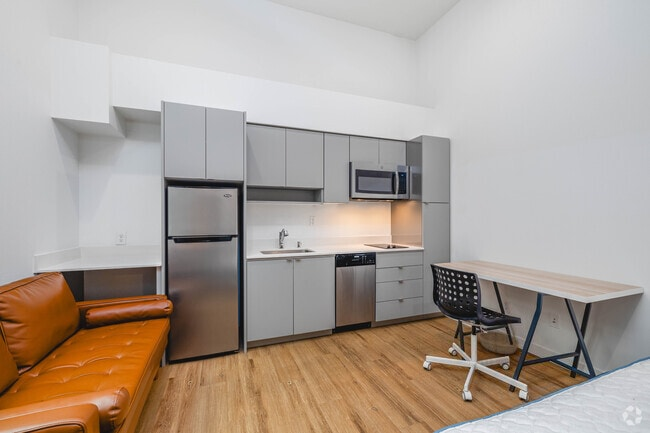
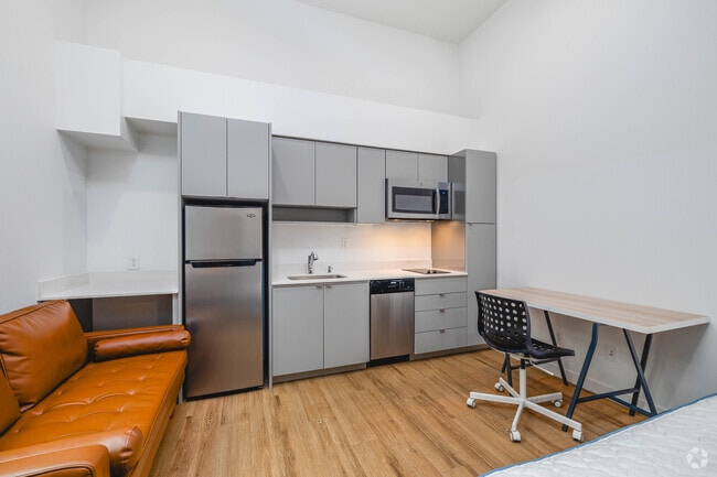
- basket [477,310,520,355]
